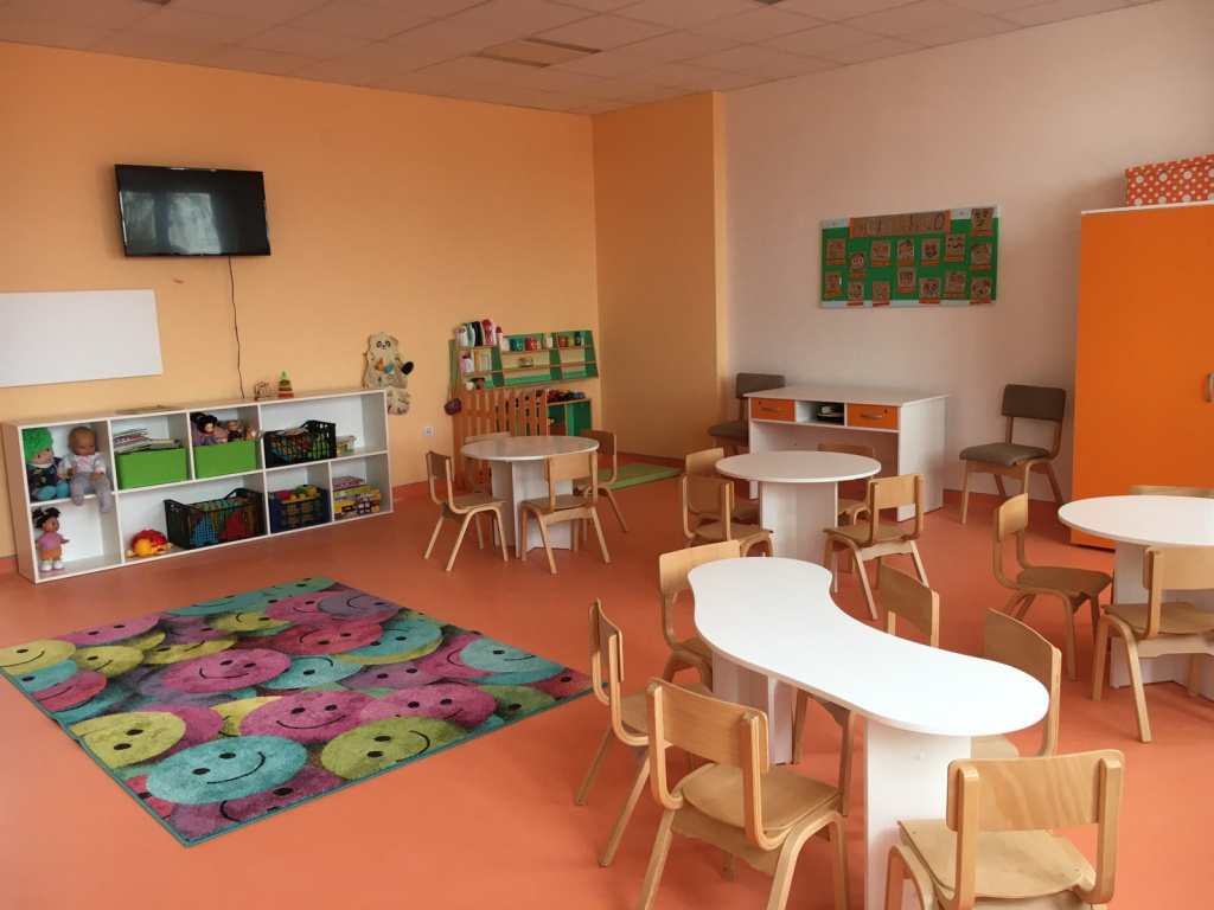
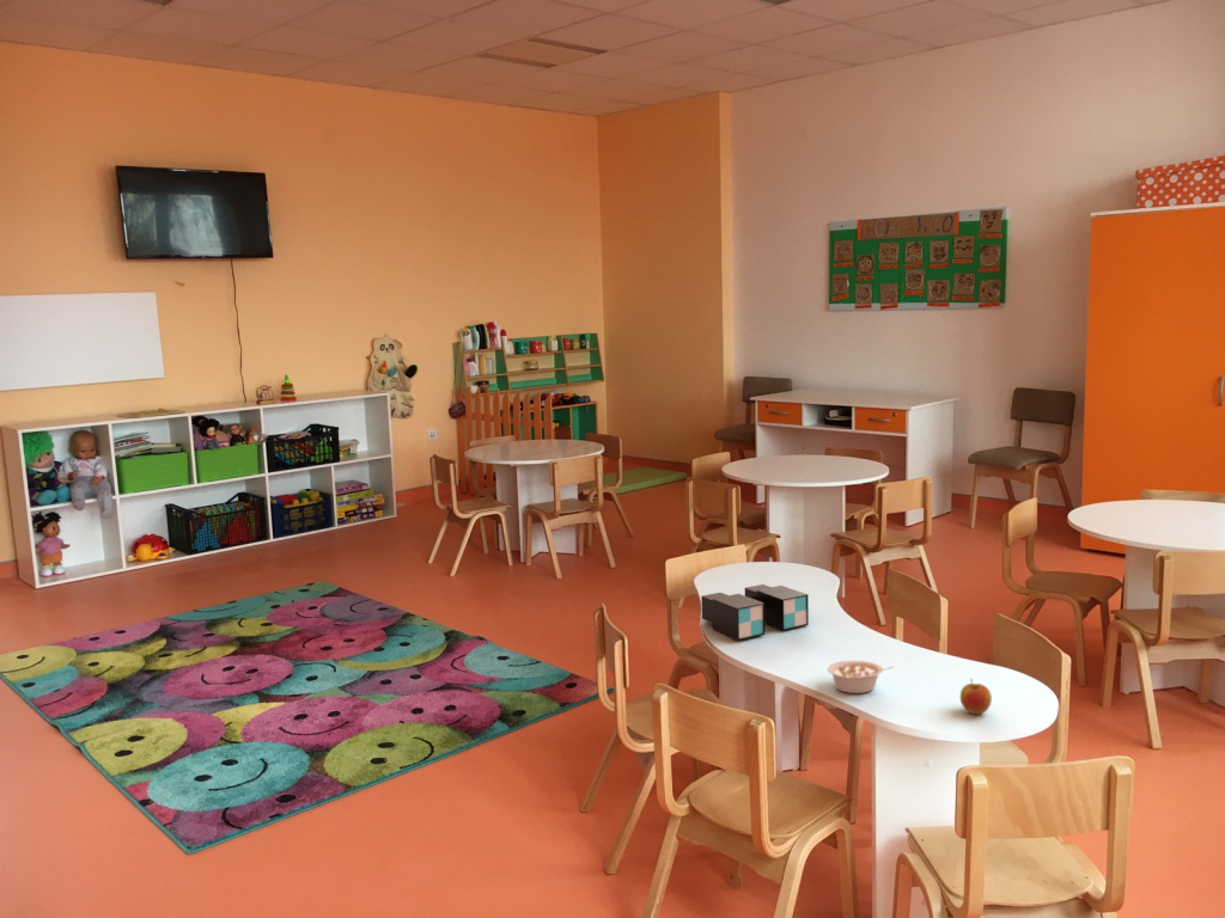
+ legume [827,659,896,694]
+ apple [959,678,993,715]
+ toy blocks [700,583,810,642]
